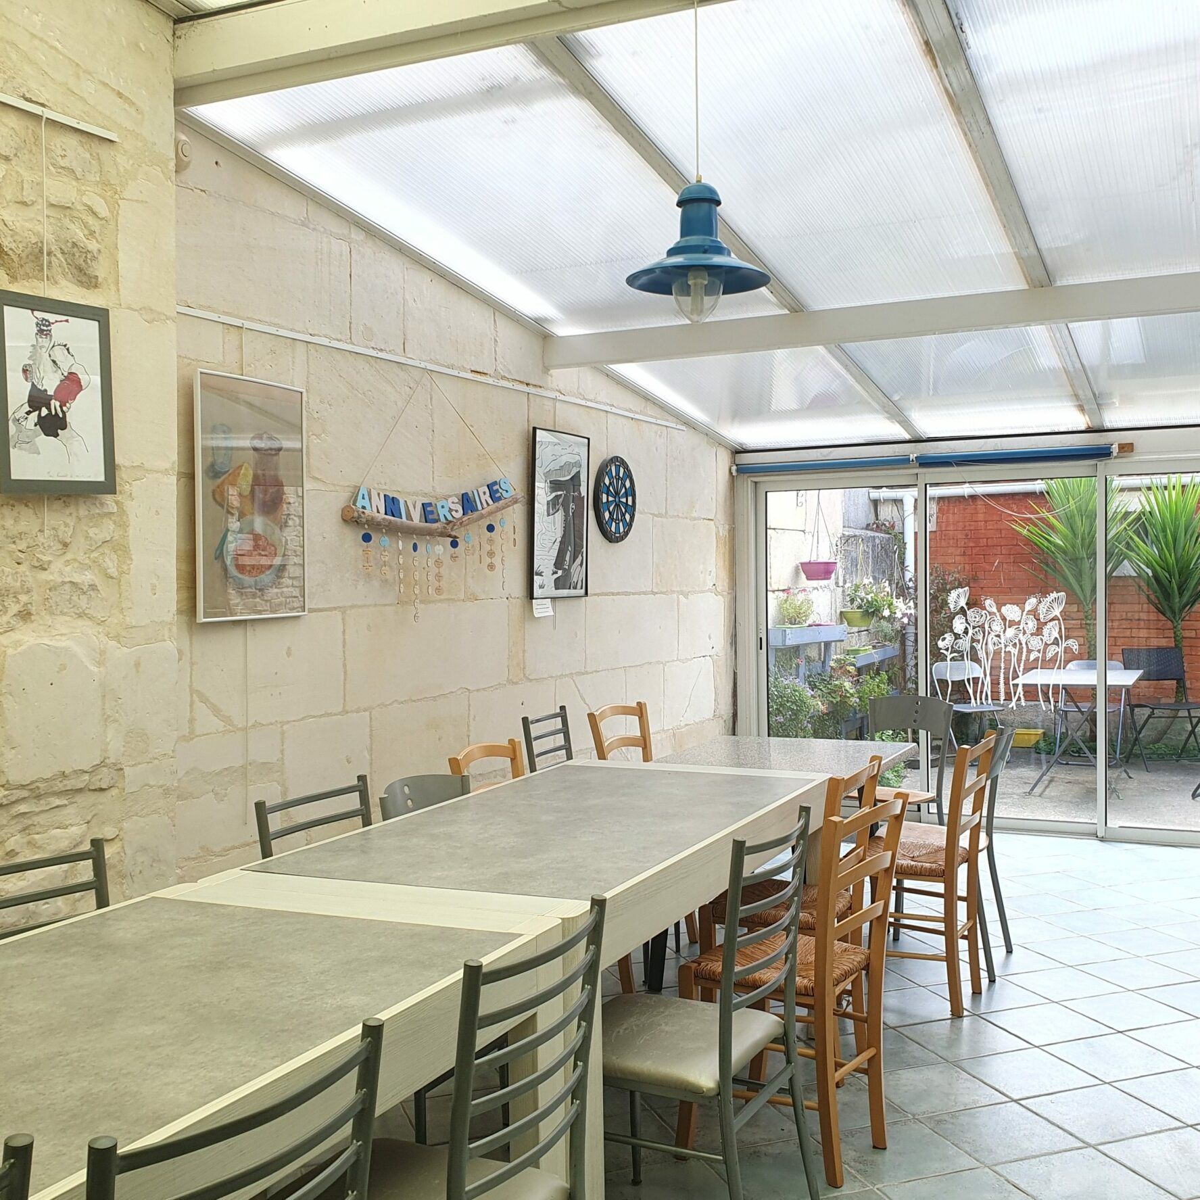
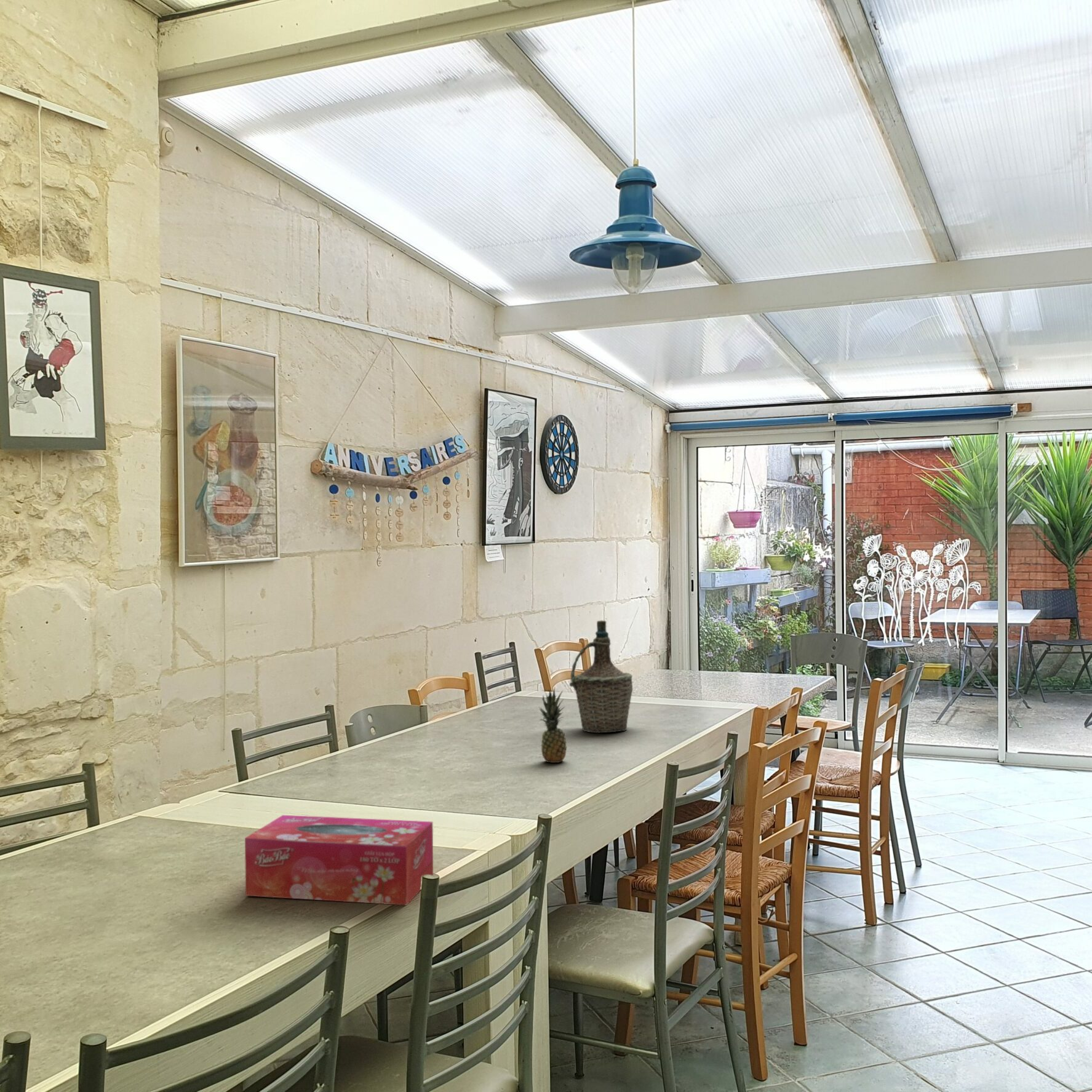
+ tissue box [244,815,434,906]
+ fruit [538,687,567,763]
+ bottle [569,620,633,733]
